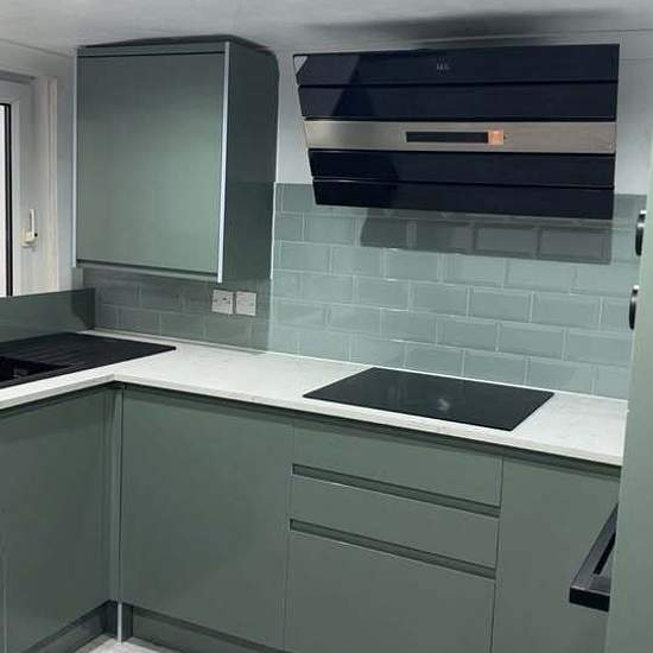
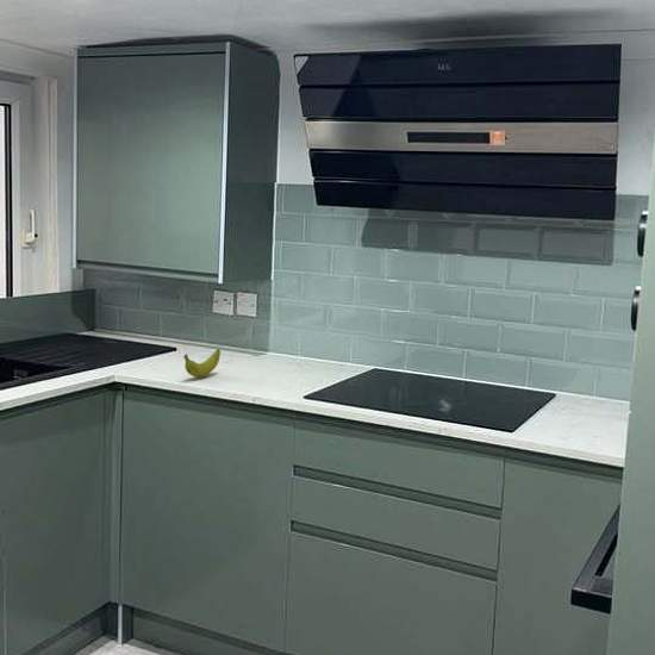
+ banana [182,348,222,379]
